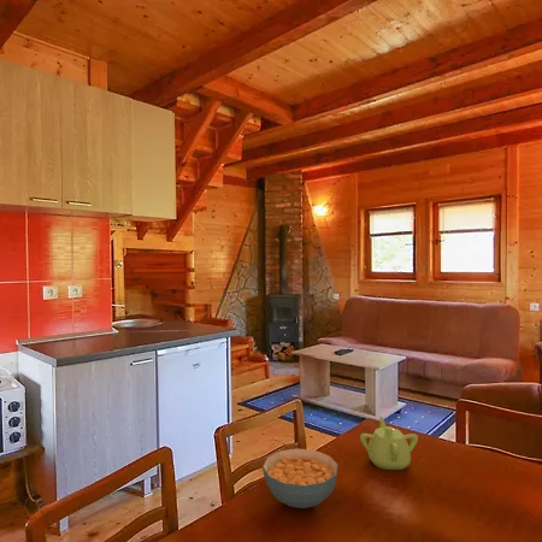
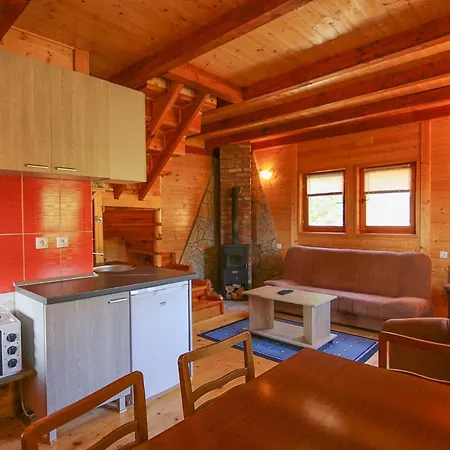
- teapot [359,416,419,471]
- cereal bowl [261,447,338,509]
